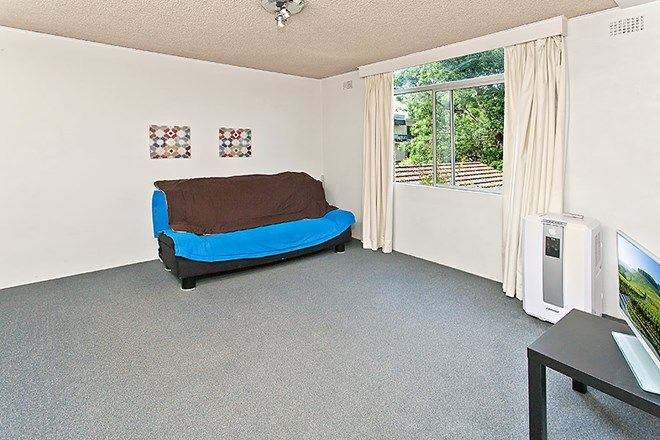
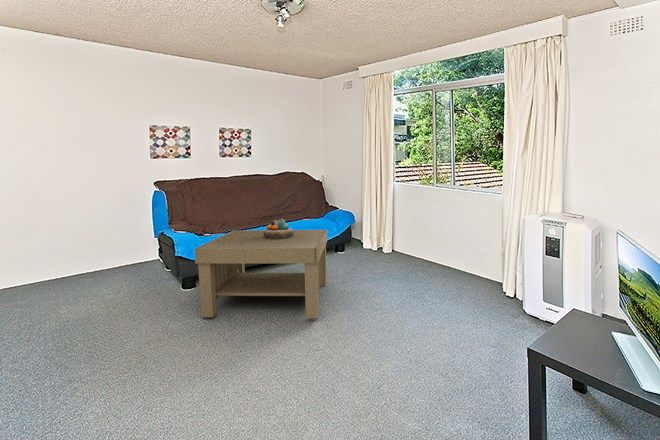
+ coffee table [194,229,328,319]
+ decorative bowl [263,218,294,239]
